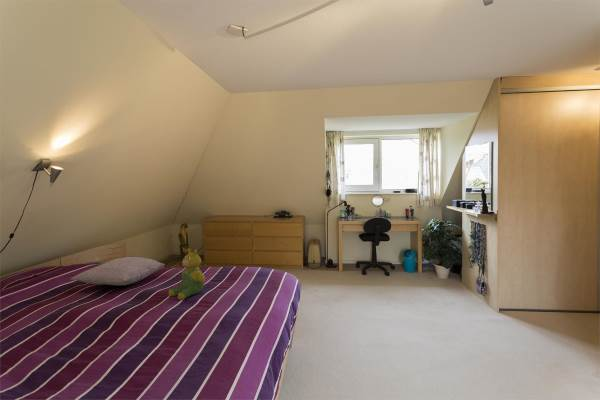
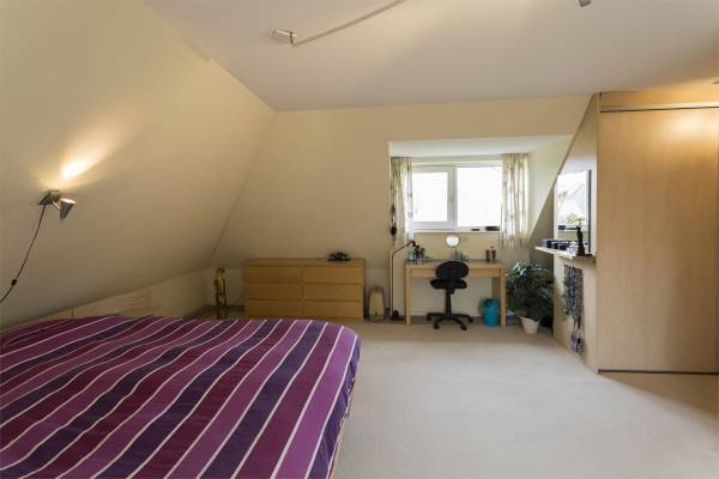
- pillow [70,256,166,286]
- teddy bear [168,248,206,301]
